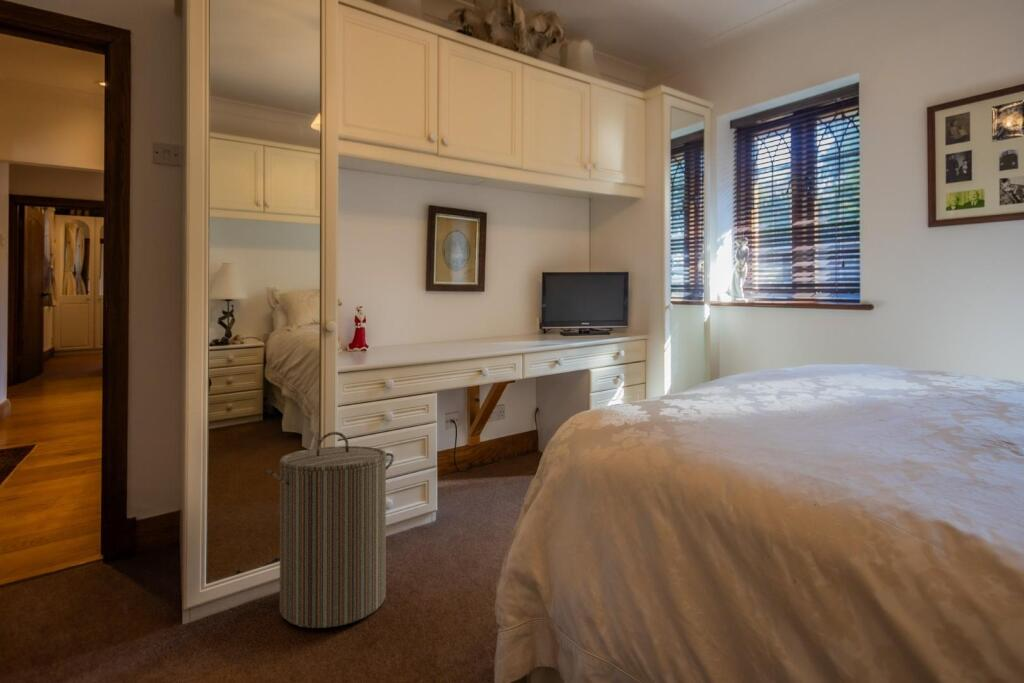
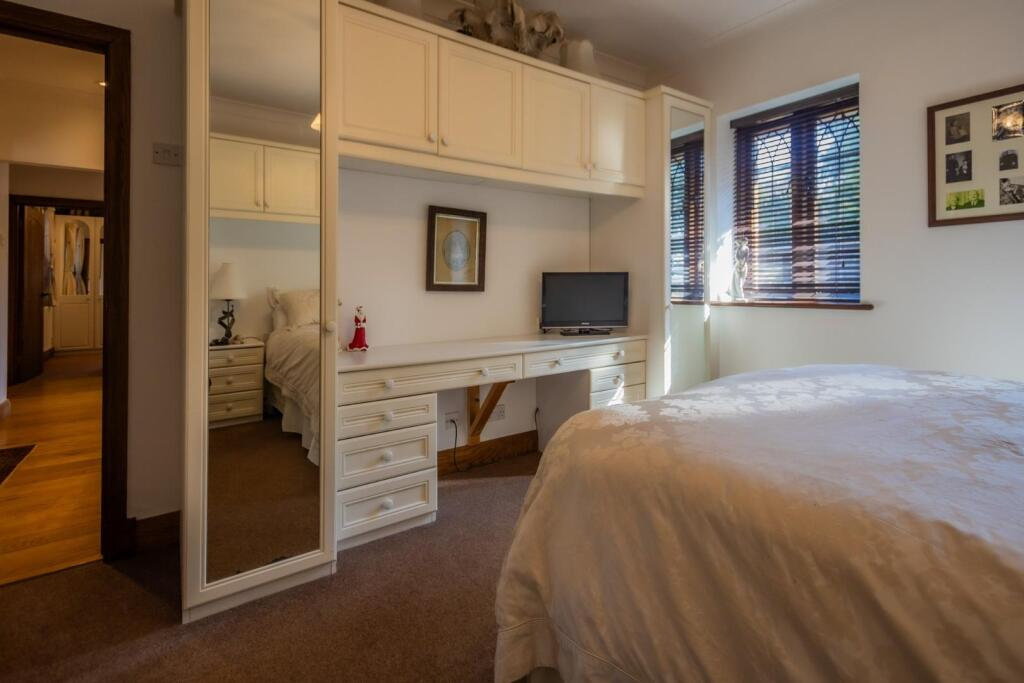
- laundry hamper [266,431,395,629]
